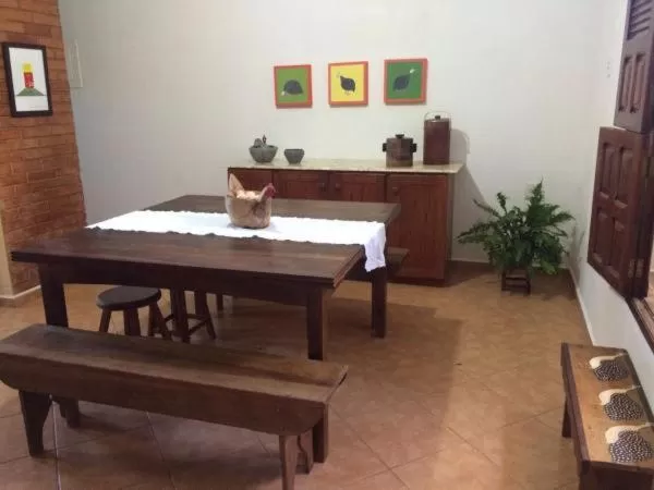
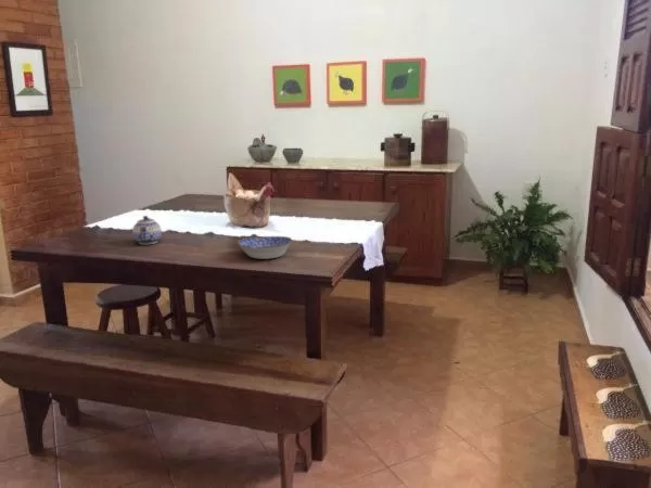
+ bowl [237,235,293,260]
+ teapot [131,215,163,245]
